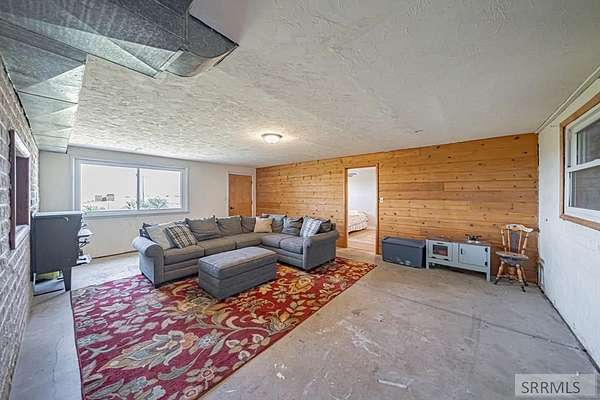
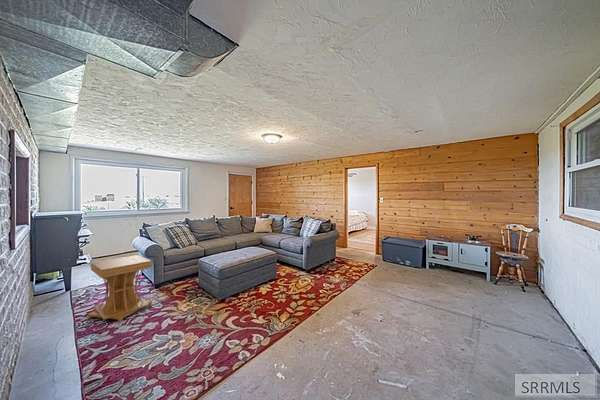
+ side table [87,254,153,323]
